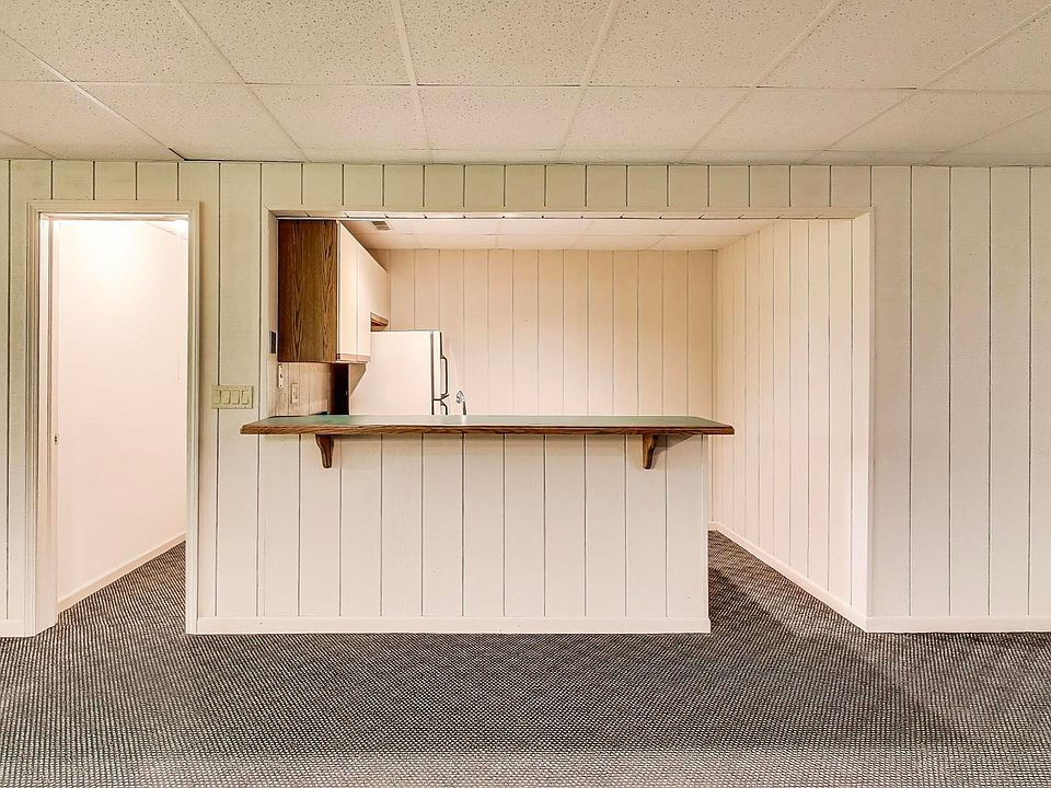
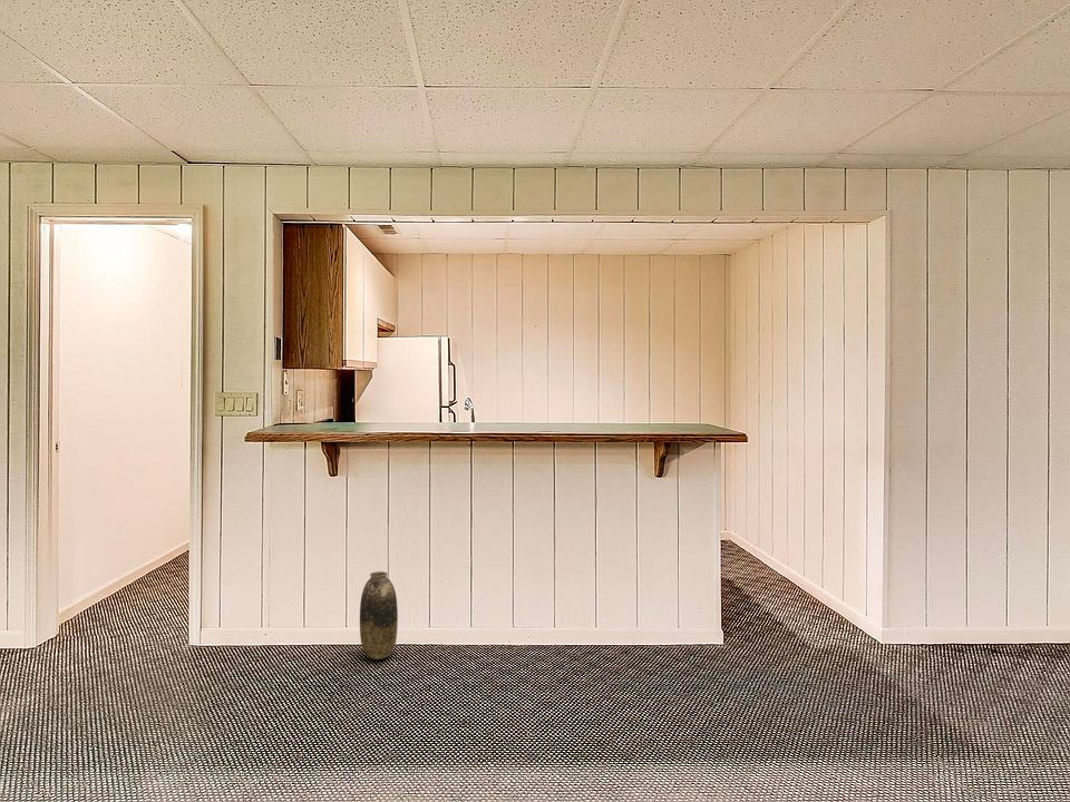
+ vase [359,570,399,661]
